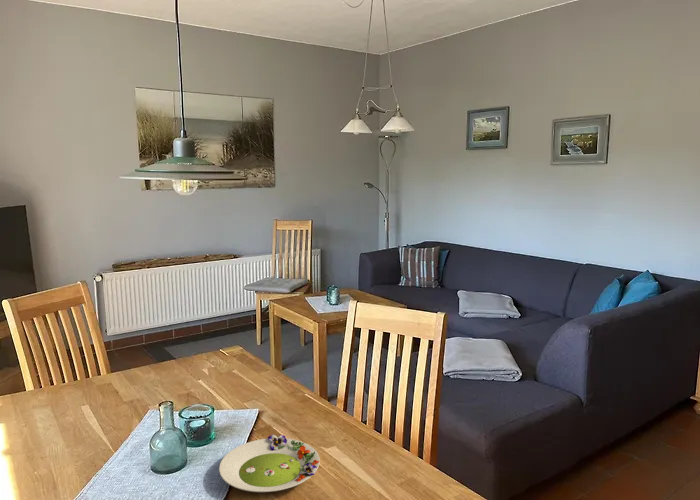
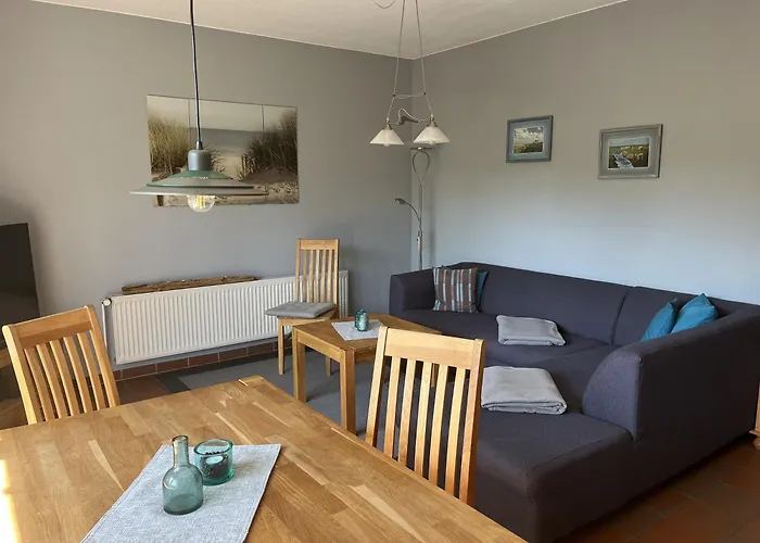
- salad plate [218,434,321,493]
